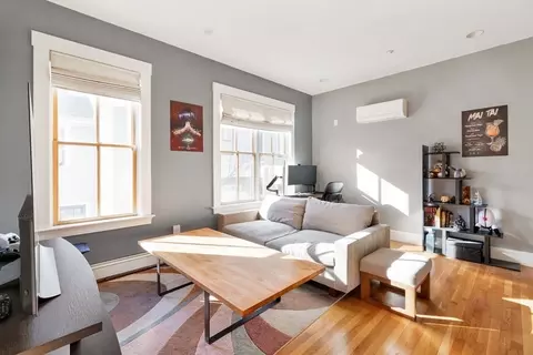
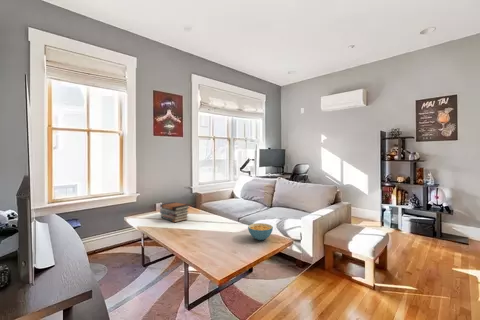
+ cereal bowl [247,222,274,241]
+ book stack [159,201,191,223]
